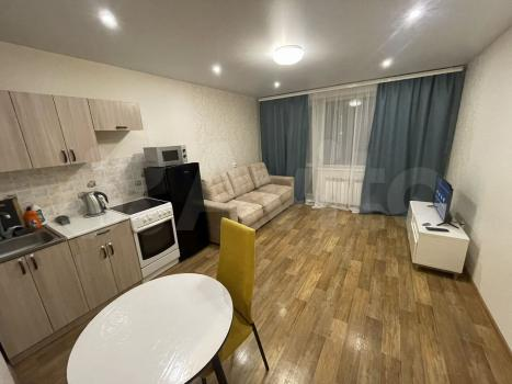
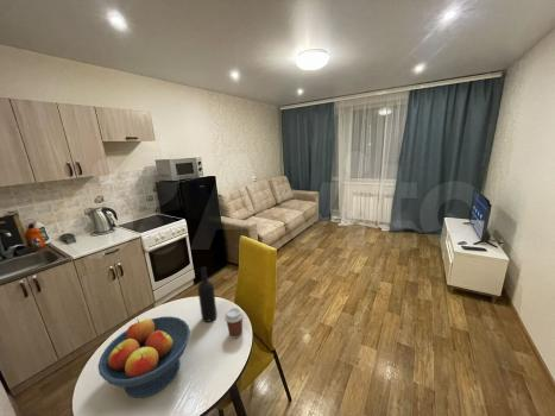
+ coffee cup [223,307,245,339]
+ fruit bowl [96,315,191,399]
+ wine bottle [197,265,219,323]
